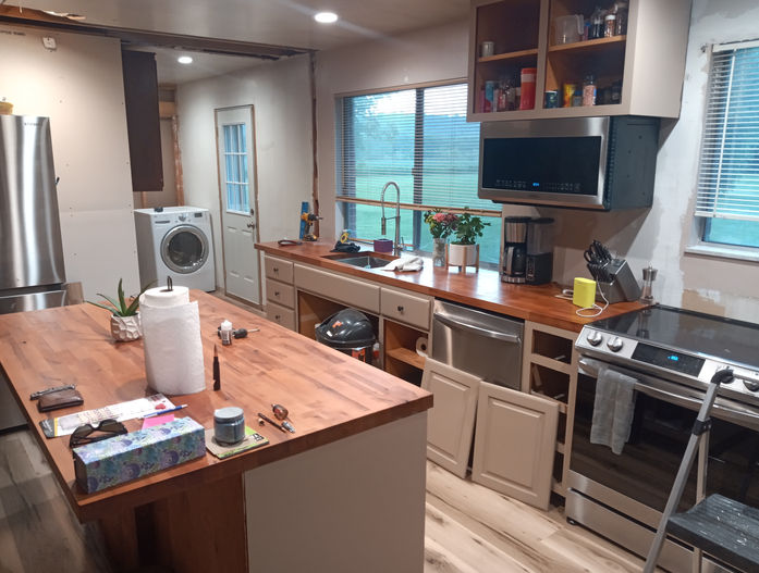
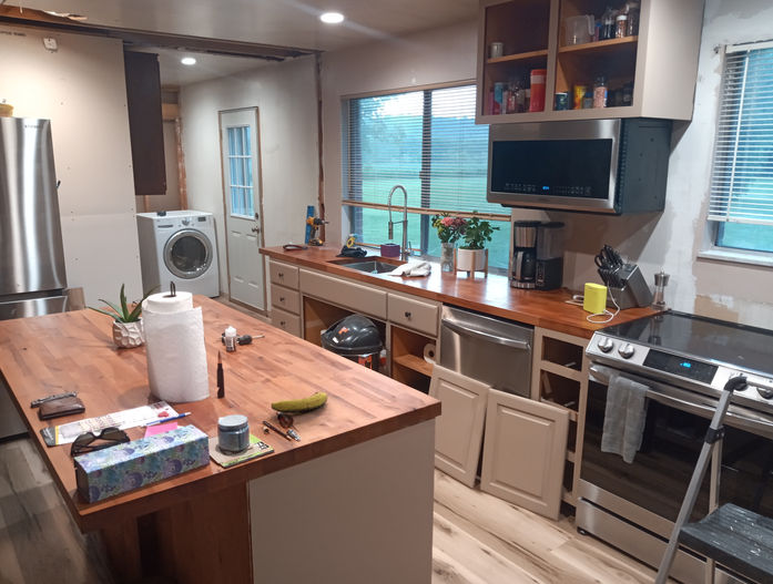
+ banana [269,391,328,414]
